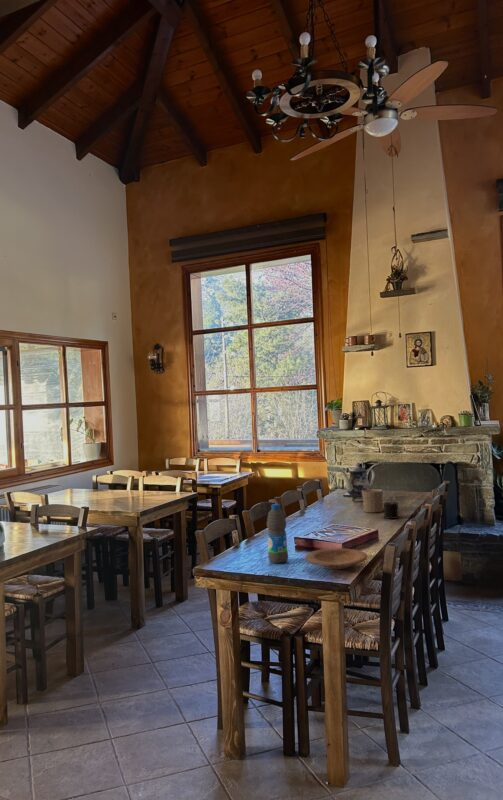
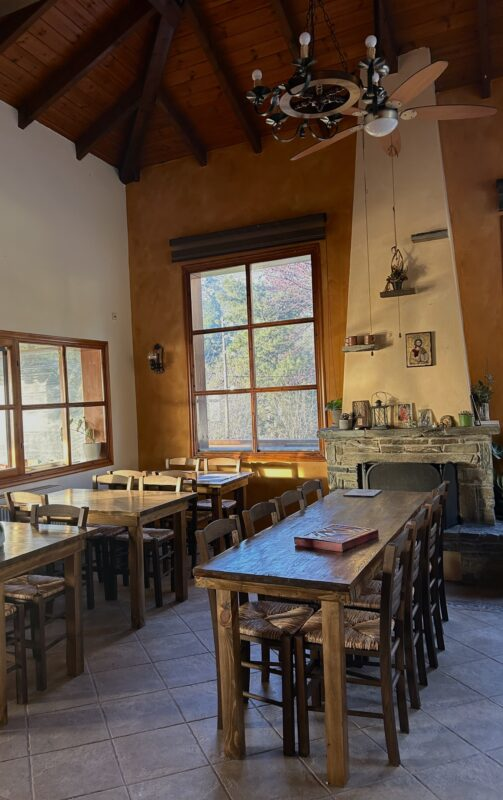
- plate [304,547,368,570]
- water bottle [266,503,289,564]
- cup [362,488,384,513]
- teapot [340,461,376,502]
- candle [383,501,400,520]
